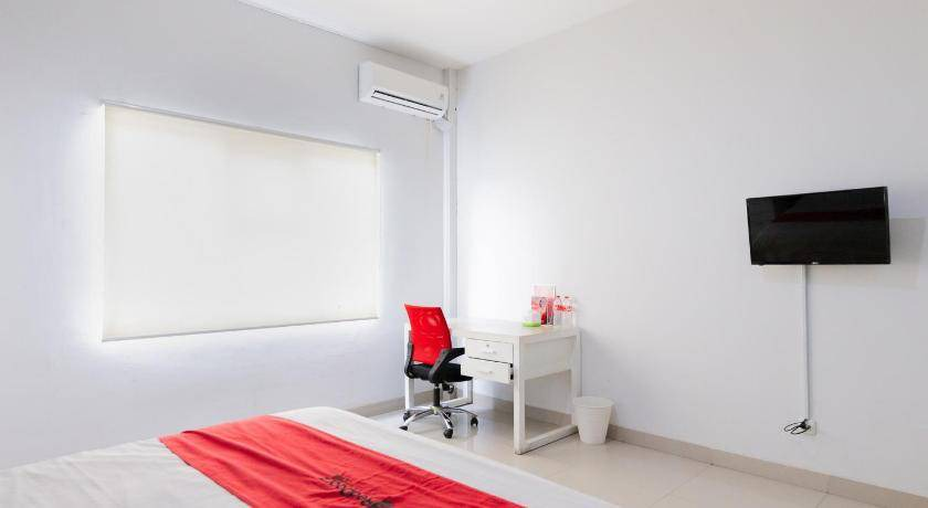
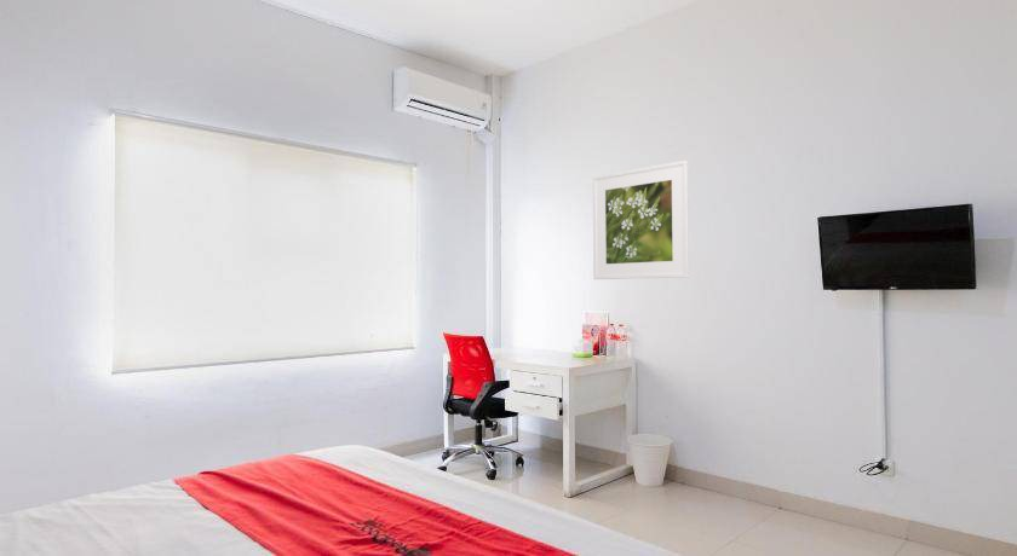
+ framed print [592,160,690,280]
